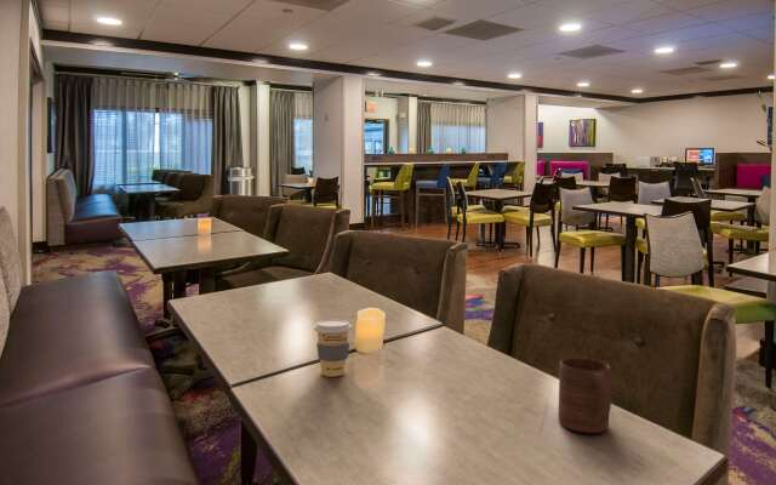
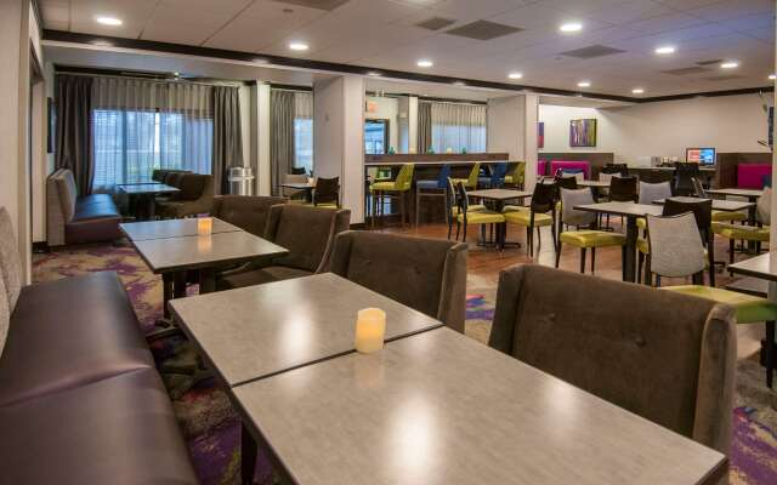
- coffee cup [313,319,353,378]
- cup [558,356,612,434]
